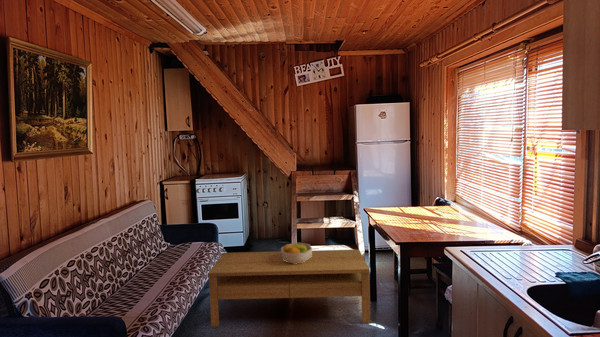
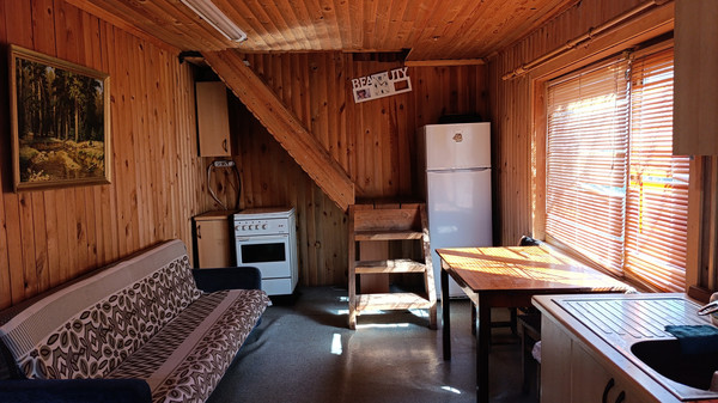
- fruit bowl [280,242,313,264]
- coffee table [208,249,371,327]
